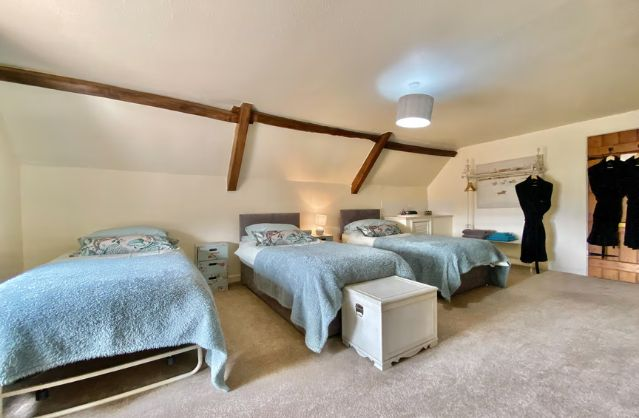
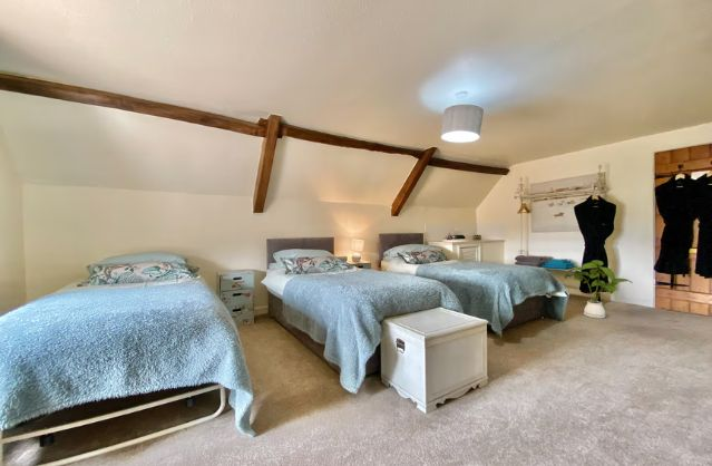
+ house plant [564,259,633,320]
